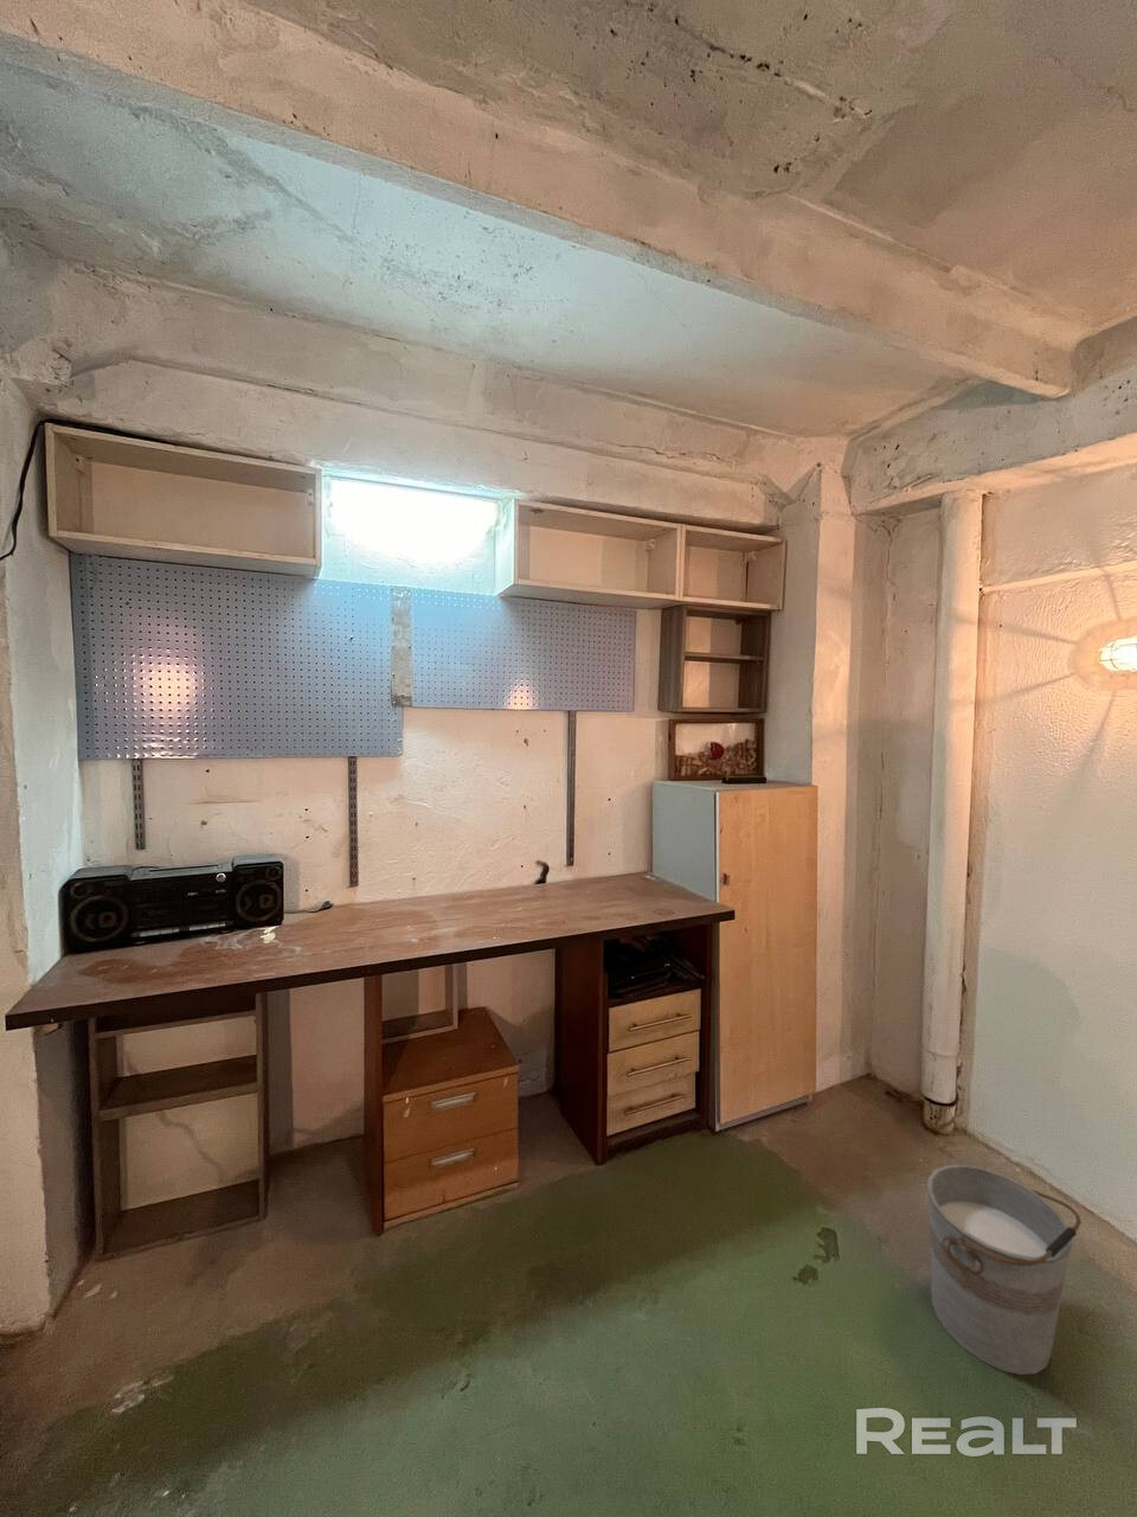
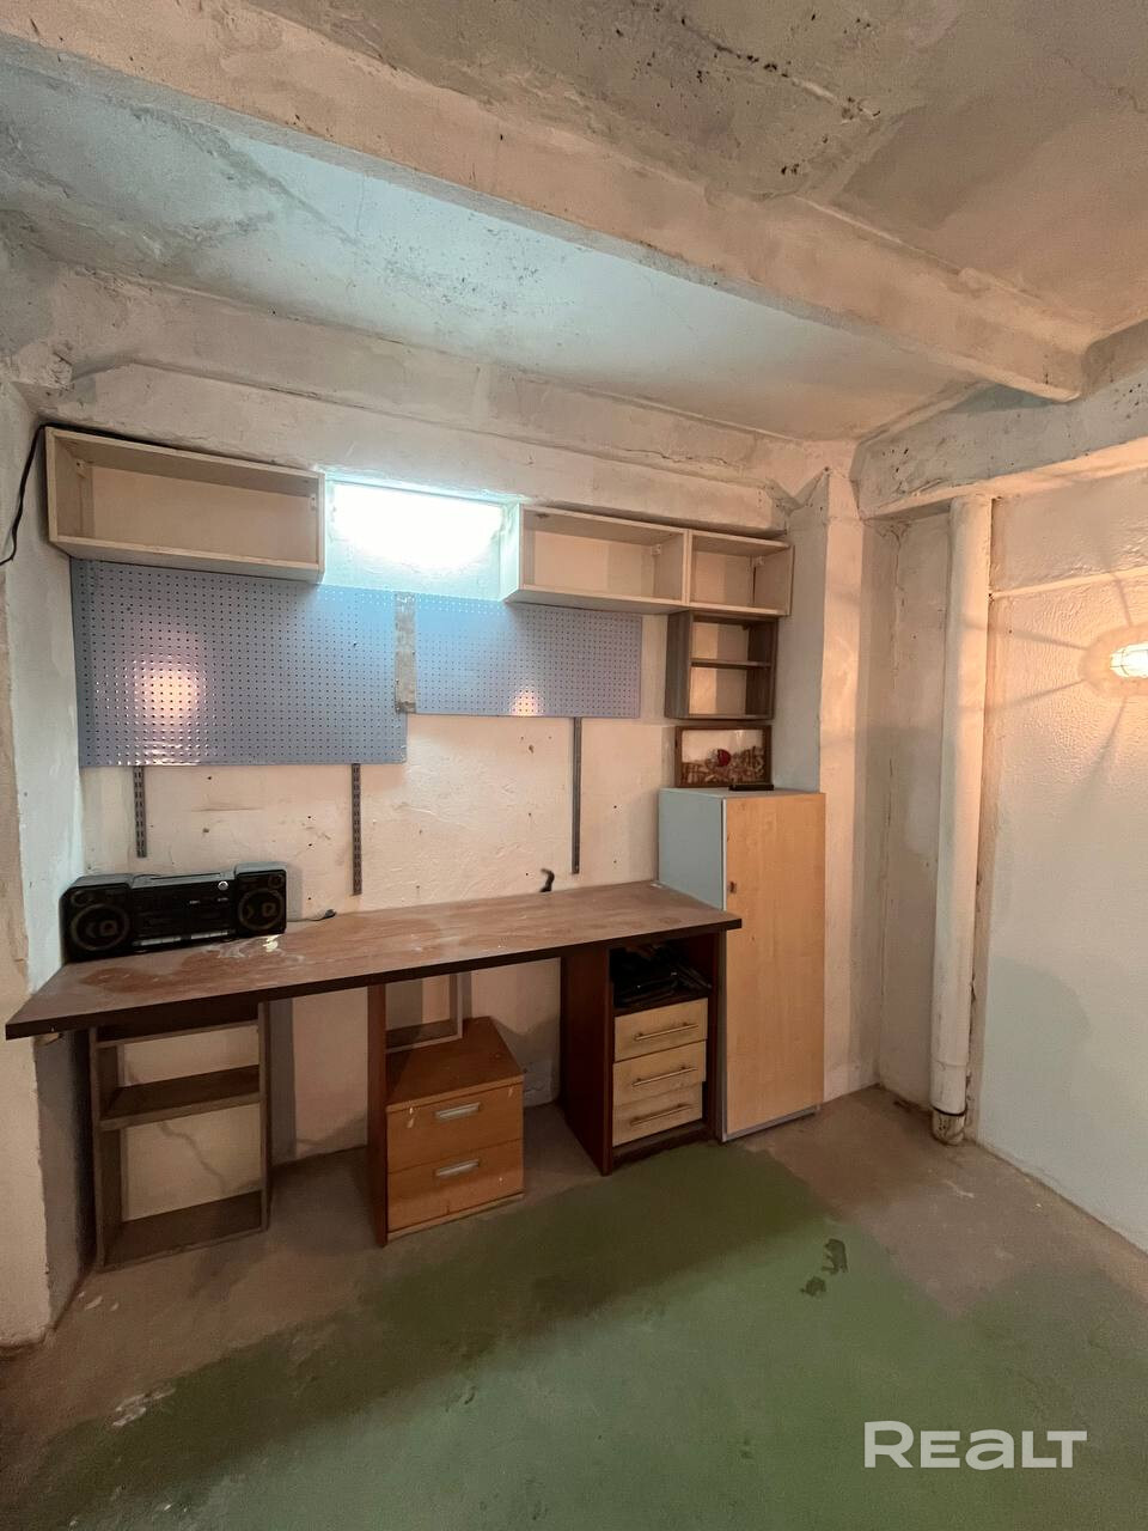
- bucket [926,1163,1082,1376]
